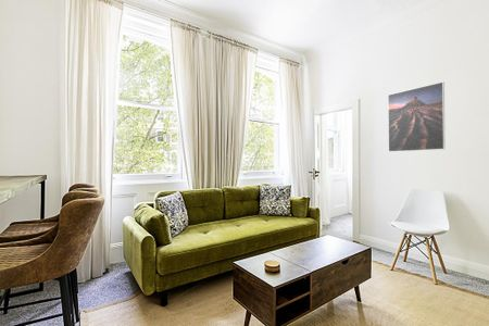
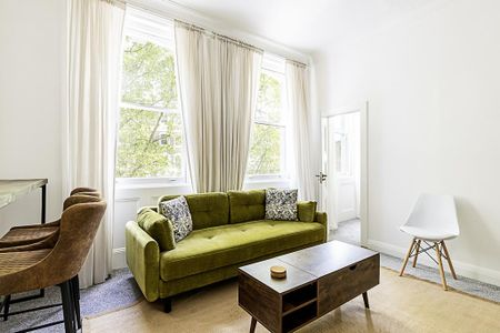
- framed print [387,80,447,153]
